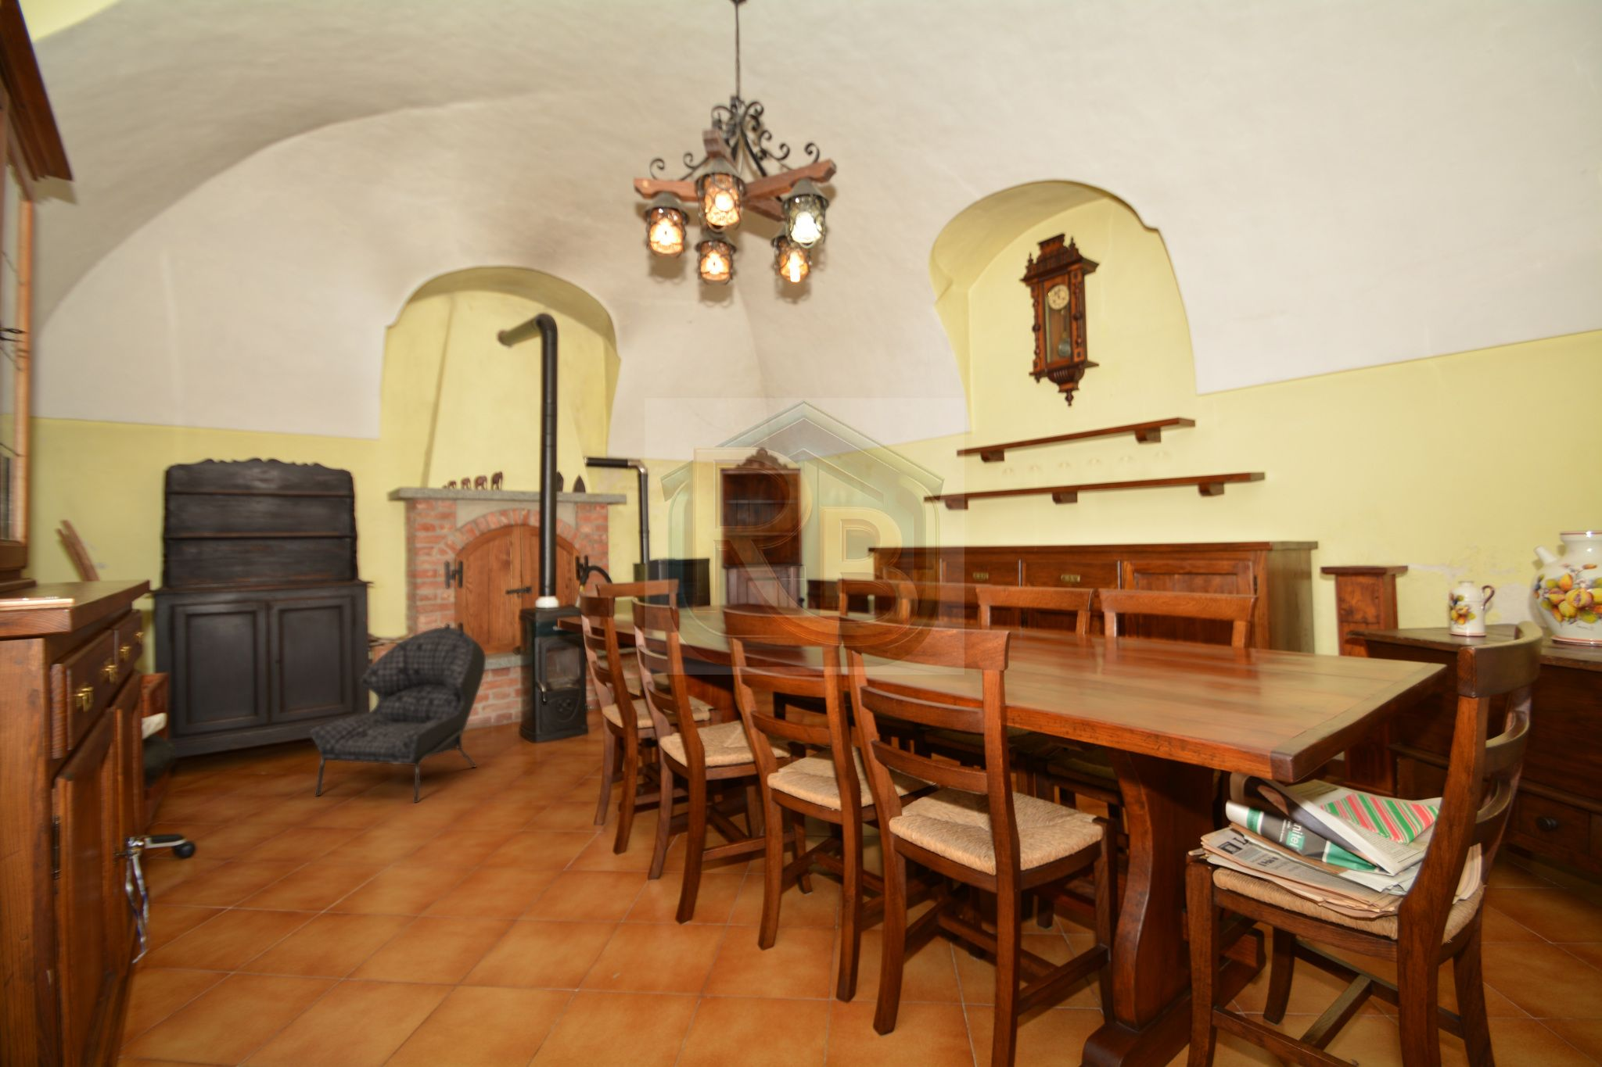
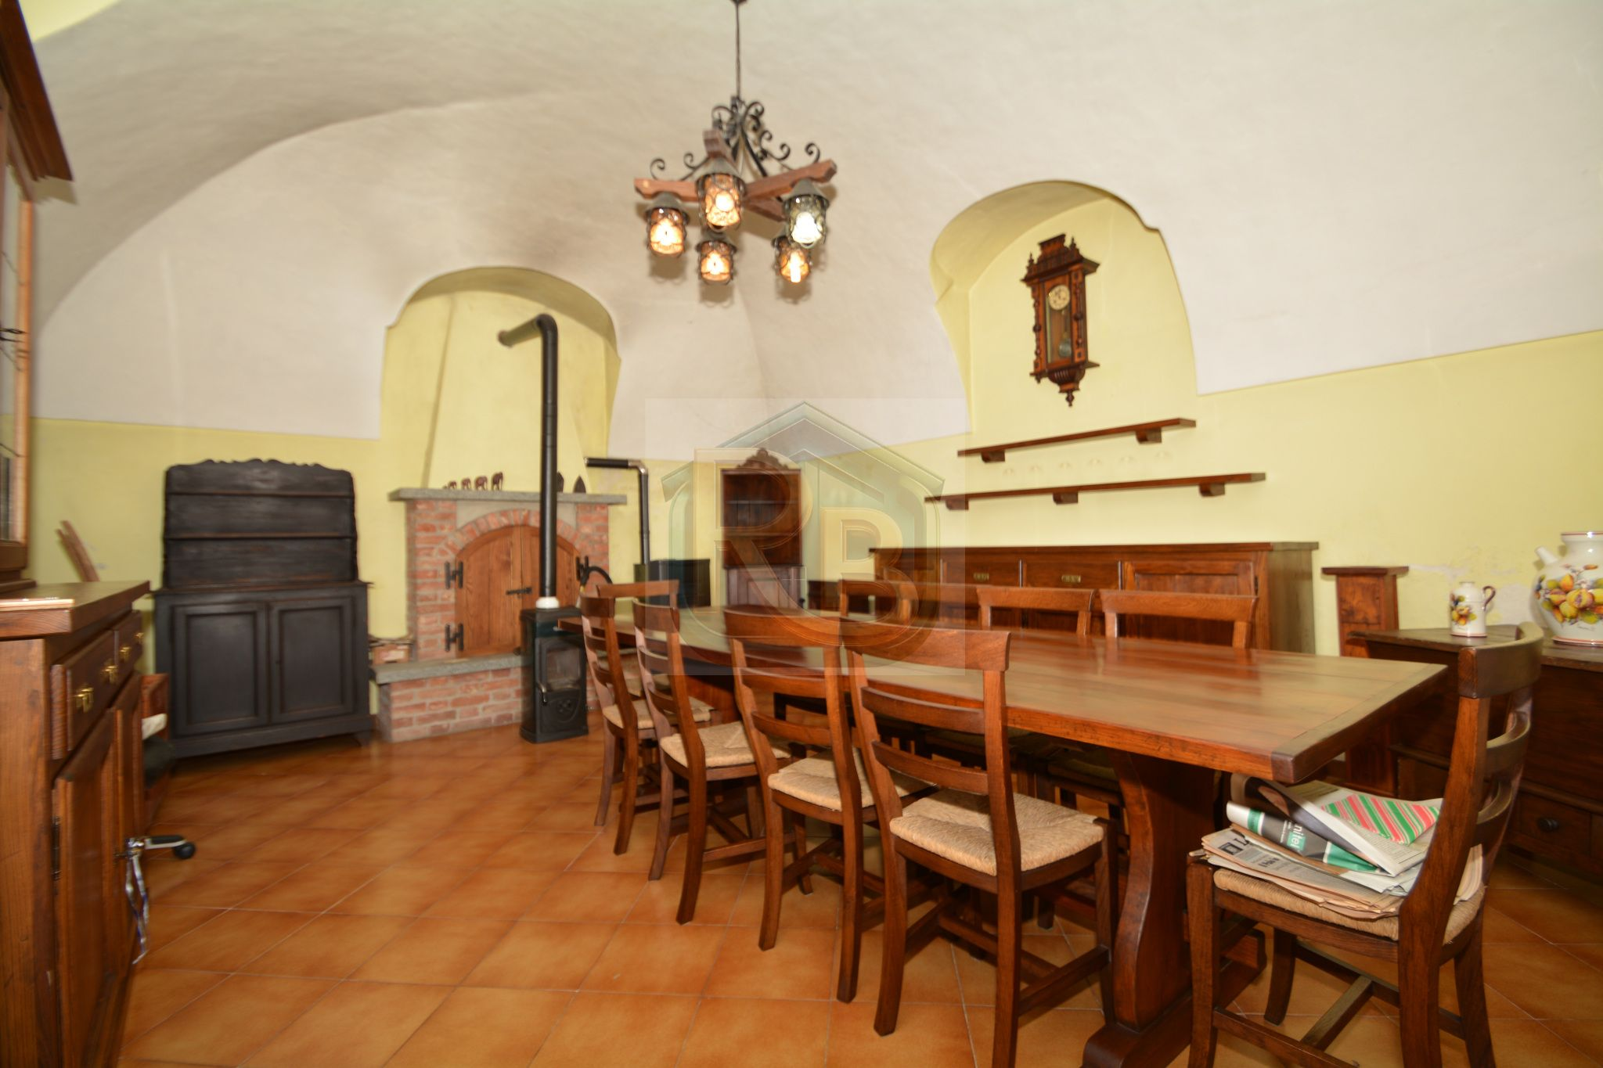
- armchair [308,626,486,804]
